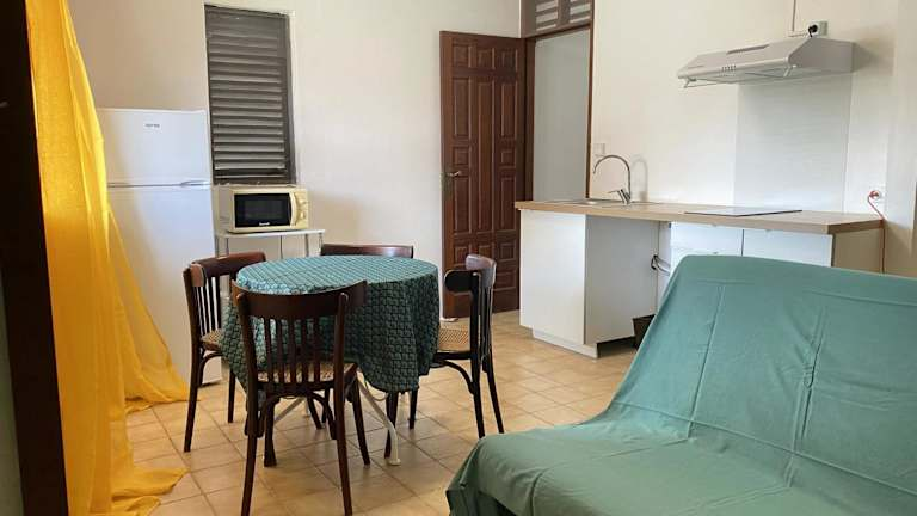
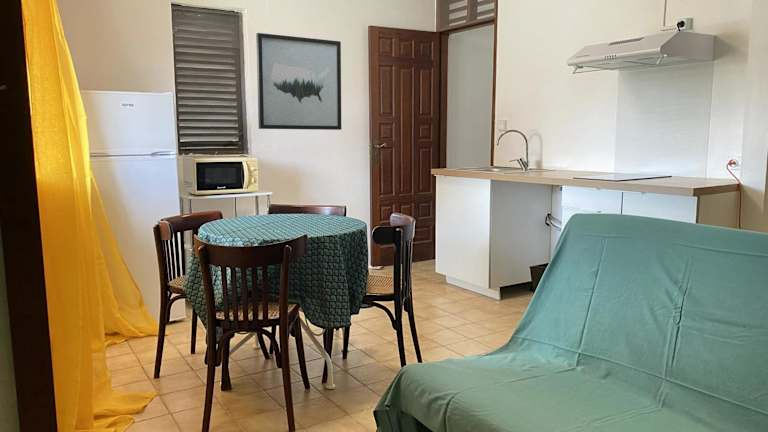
+ wall art [255,32,342,131]
